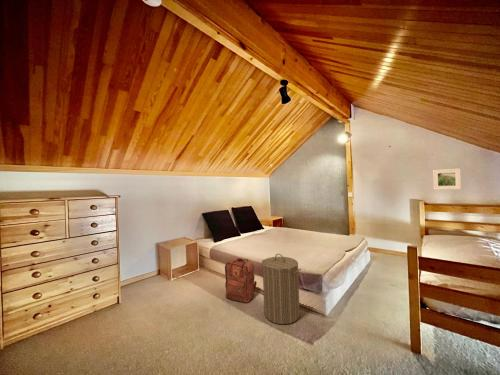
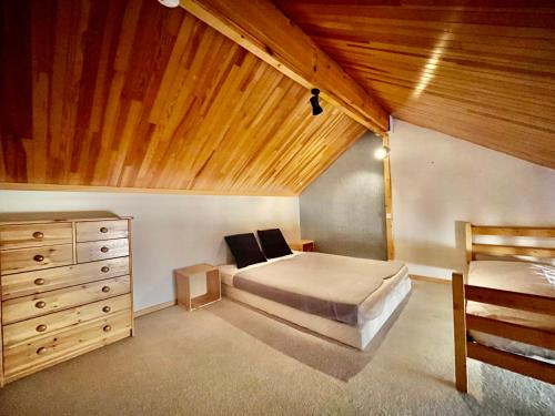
- backpack [224,257,258,304]
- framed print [432,167,462,191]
- laundry hamper [261,253,302,325]
